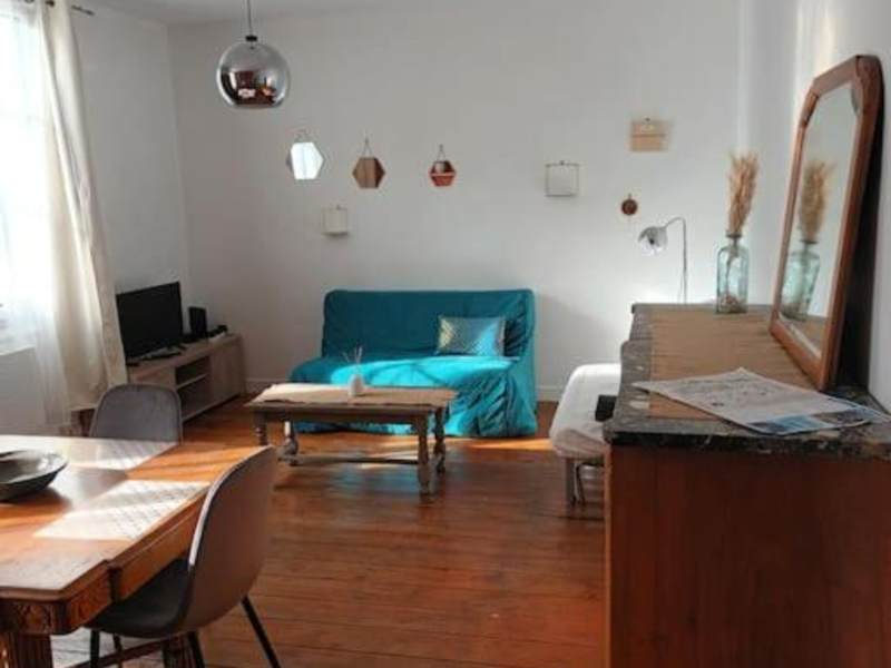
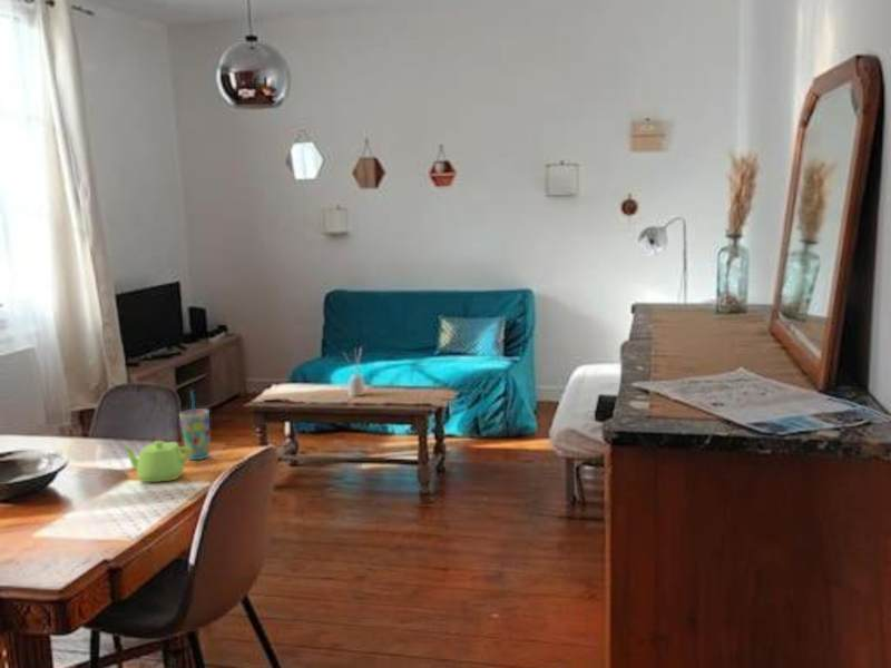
+ cup [178,389,212,461]
+ teapot [120,440,192,483]
